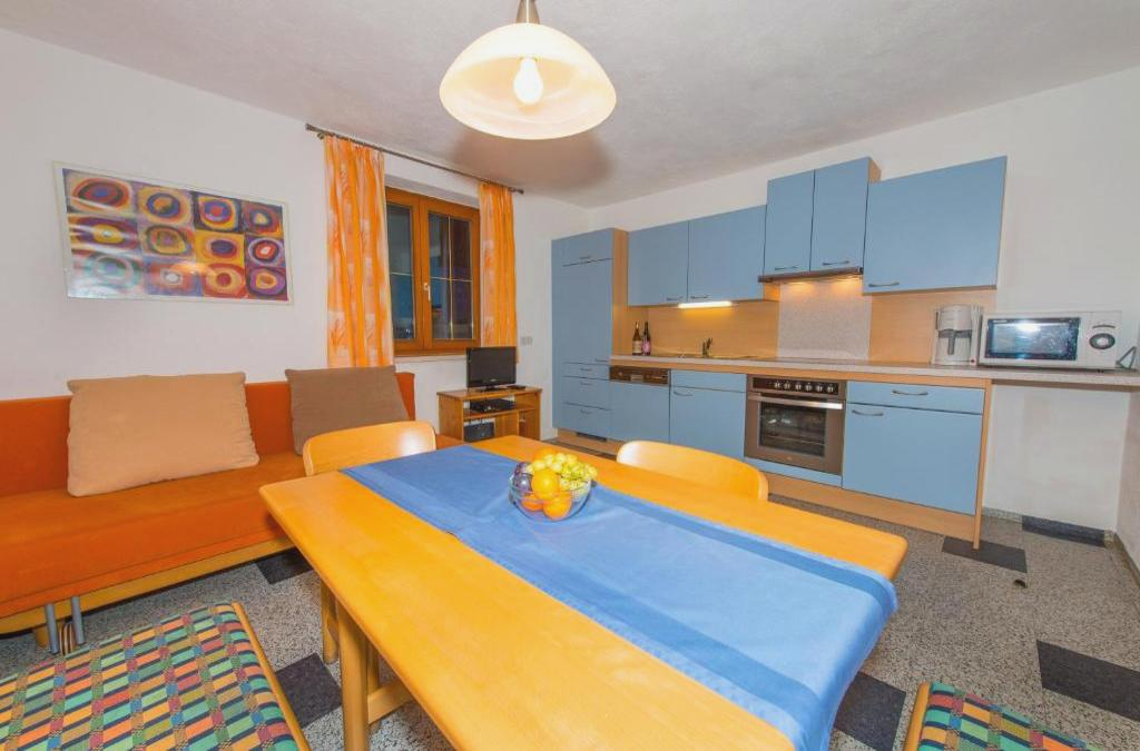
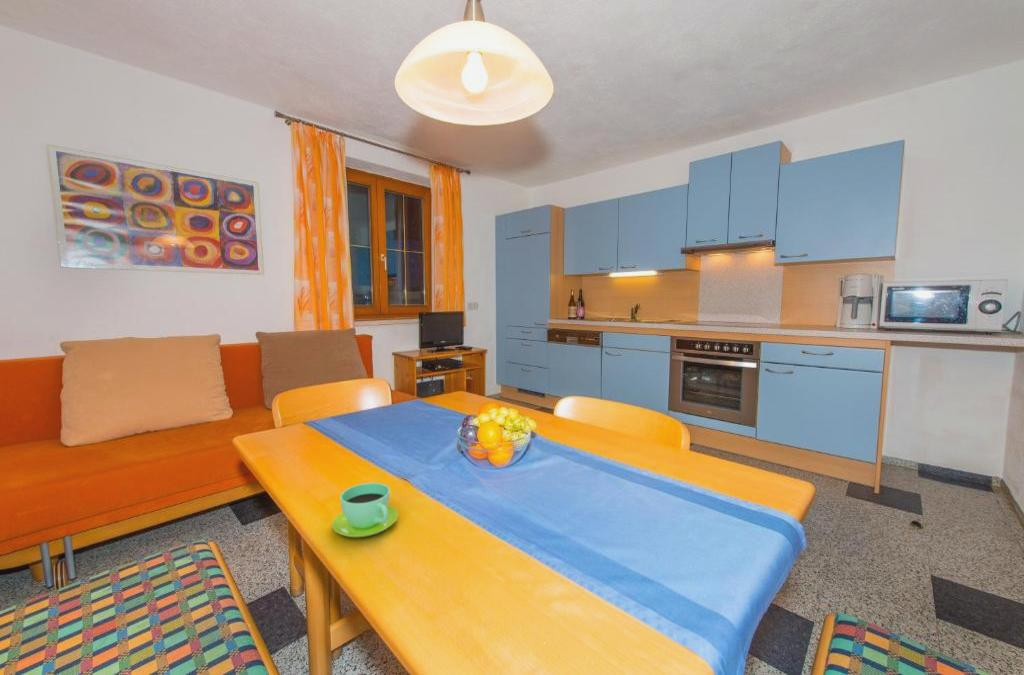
+ cup [331,482,399,539]
